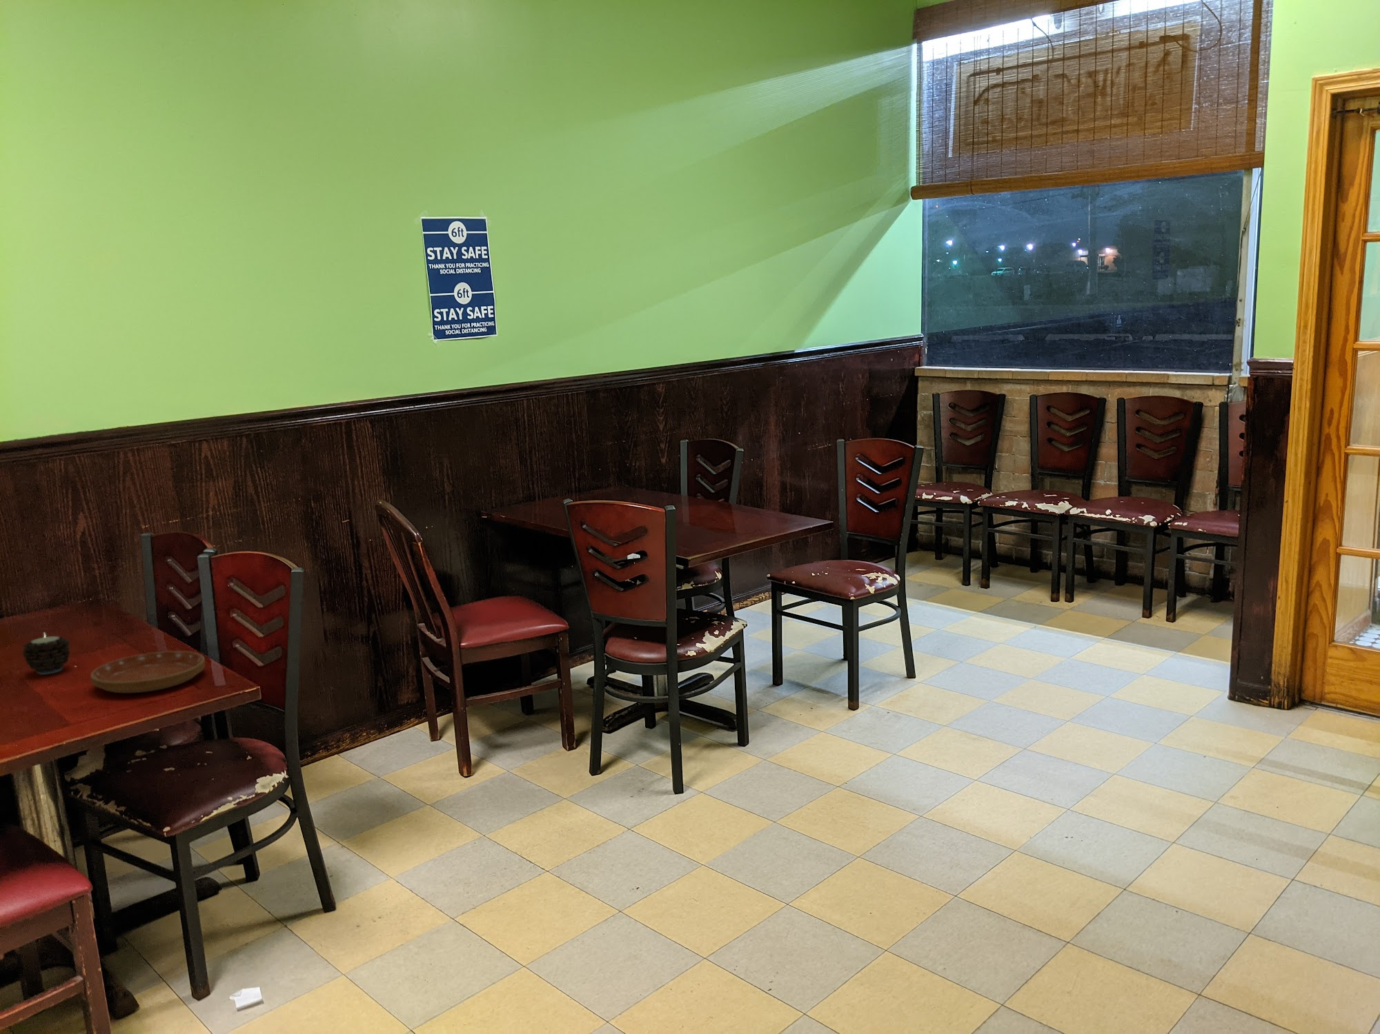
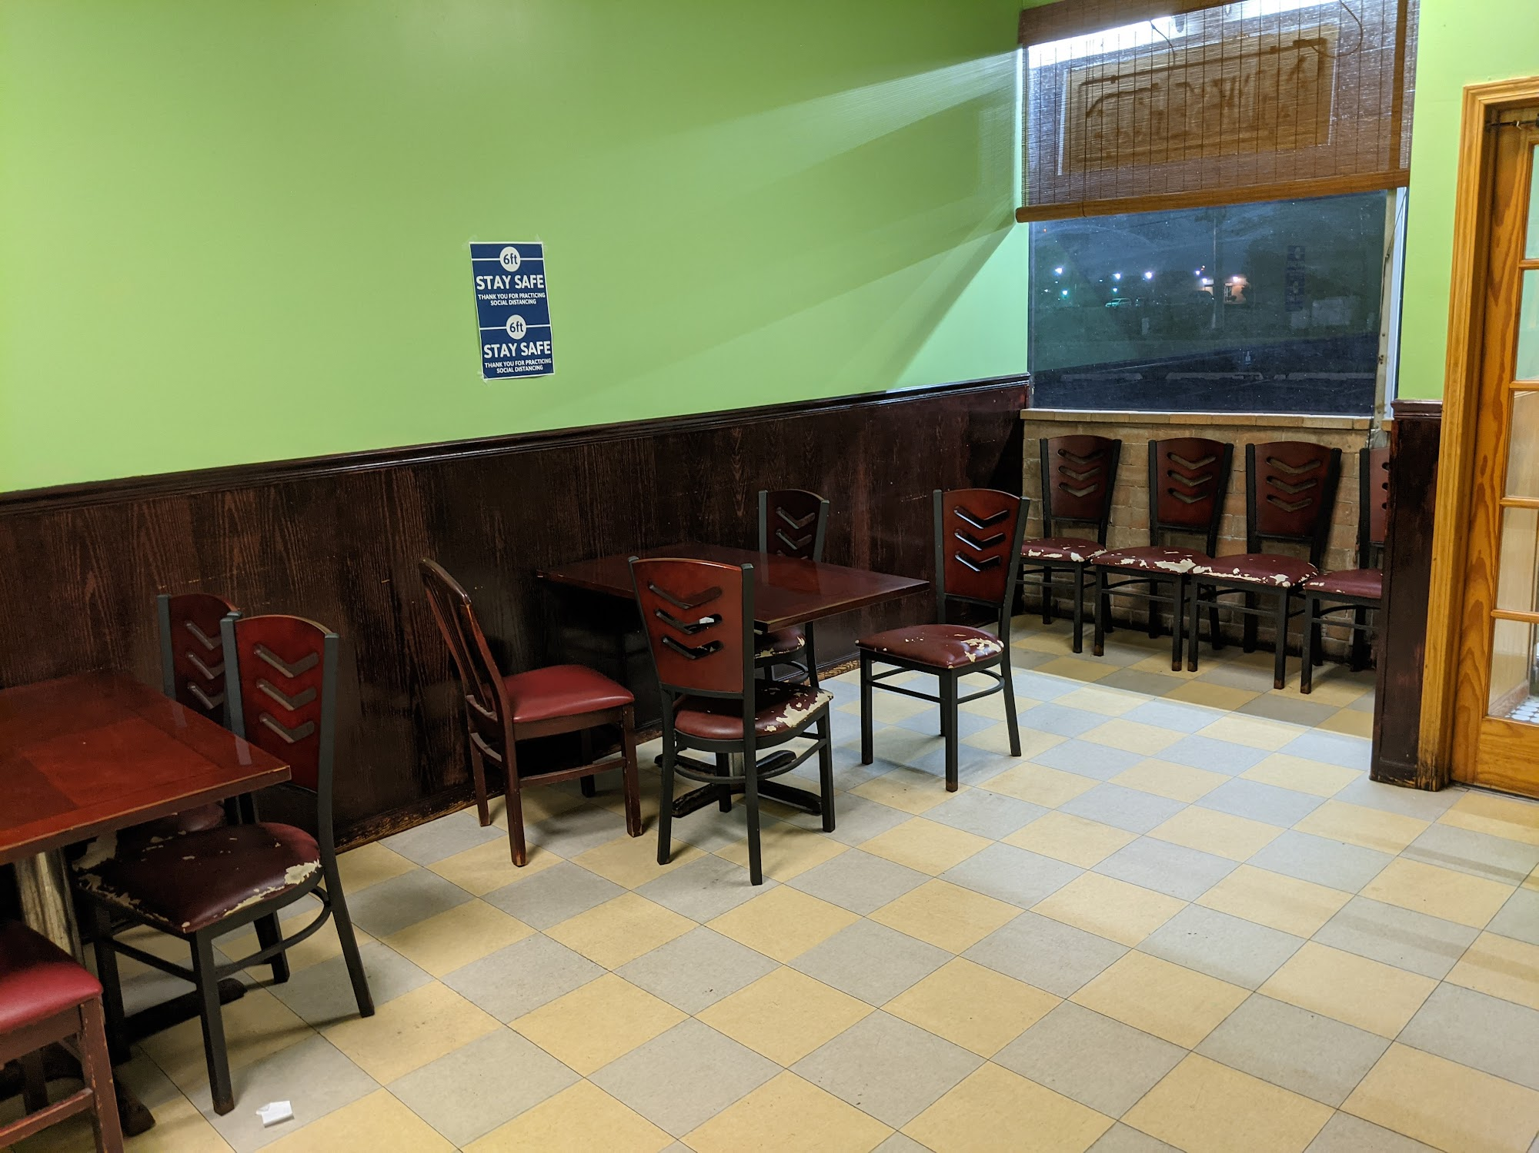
- saucer [90,650,205,693]
- candle [22,632,71,676]
